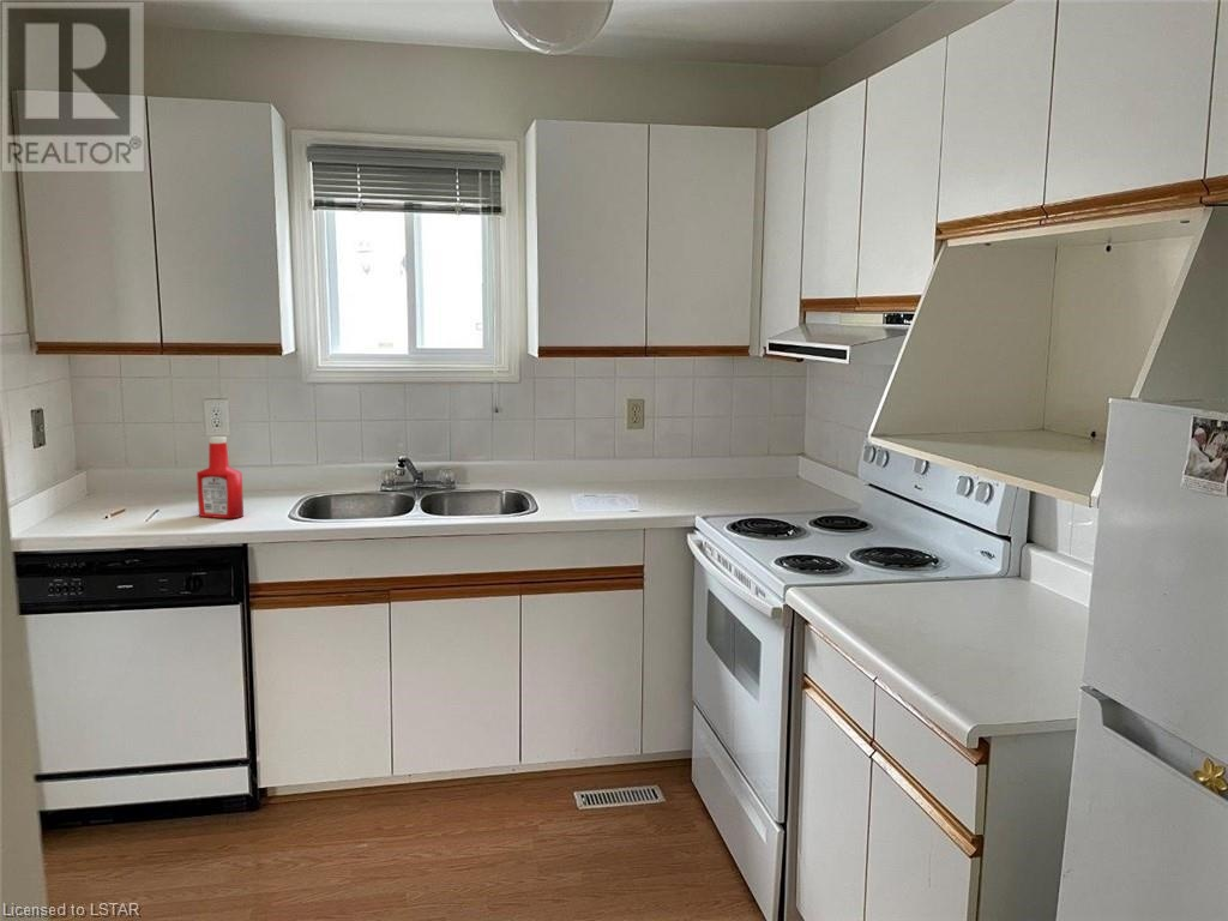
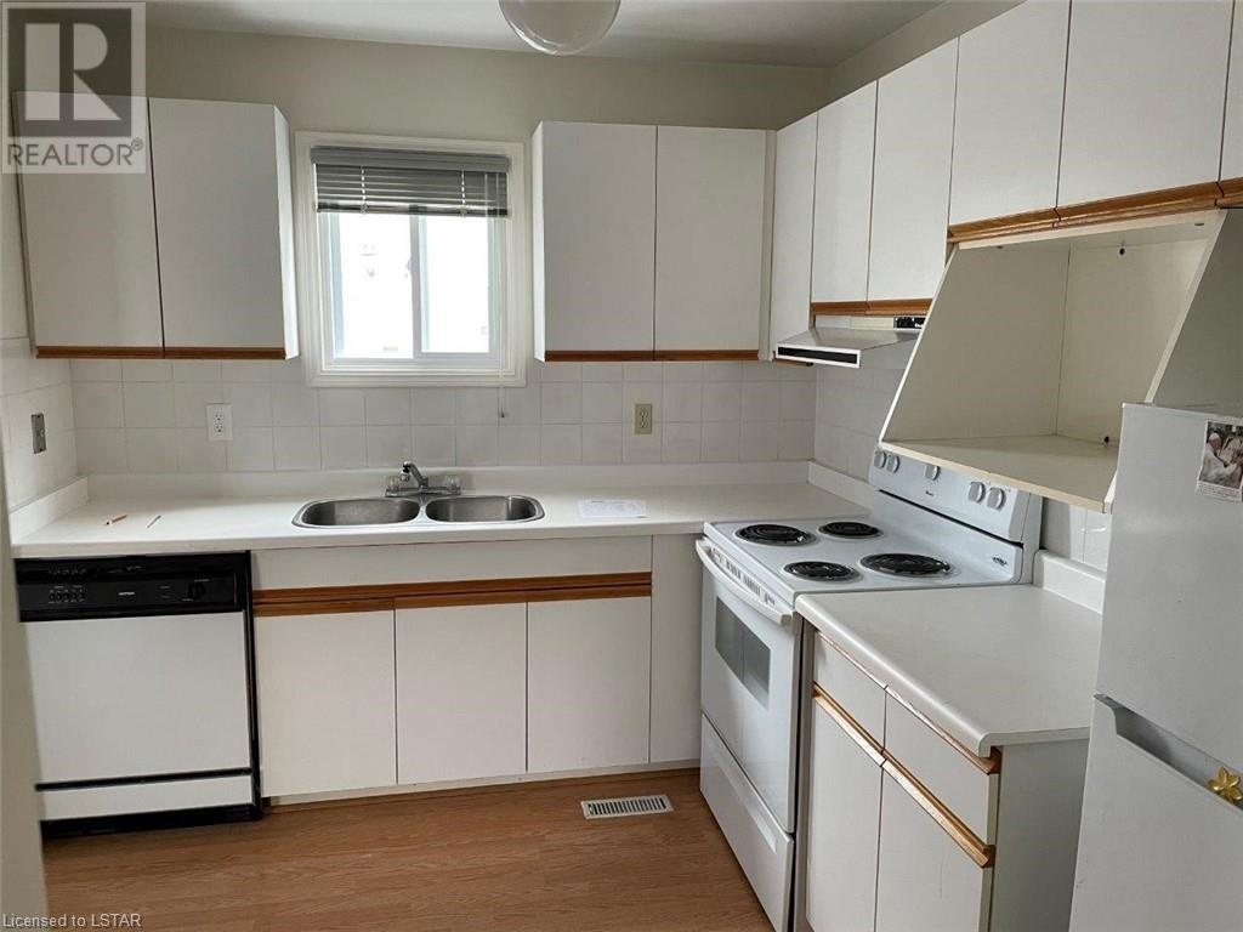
- soap bottle [195,435,245,519]
